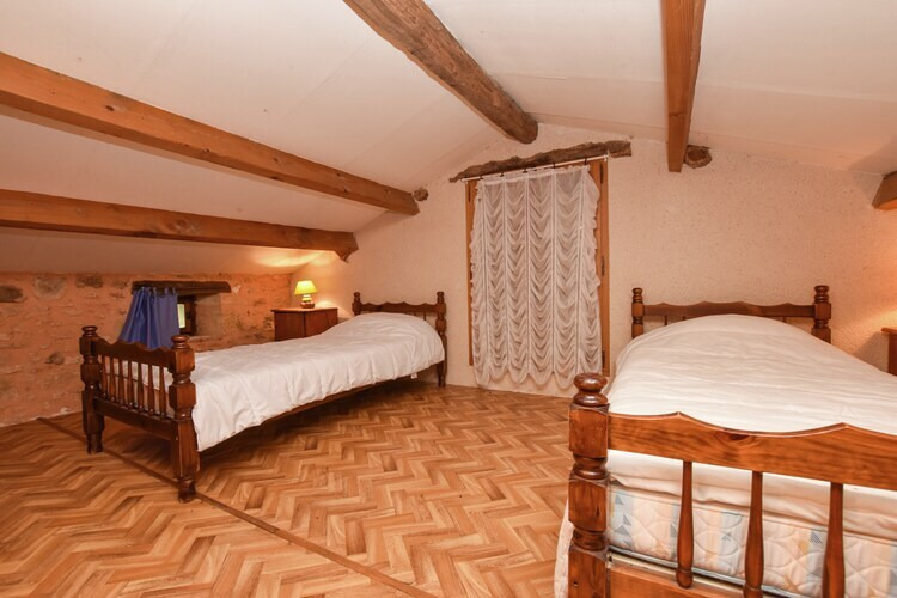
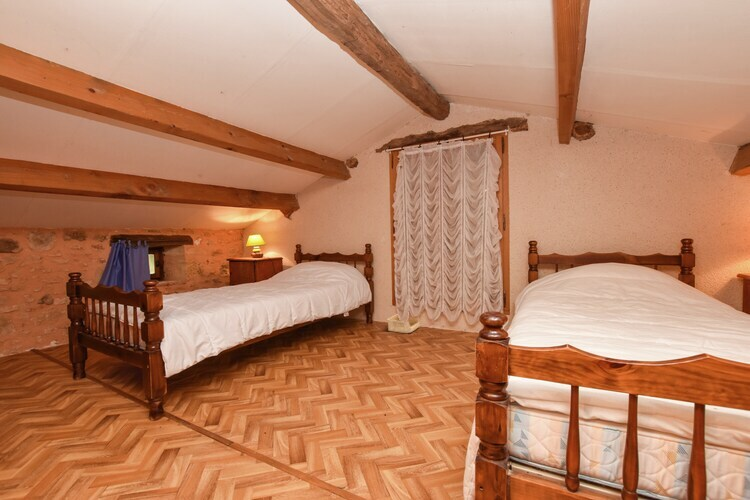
+ storage bin [386,313,420,334]
